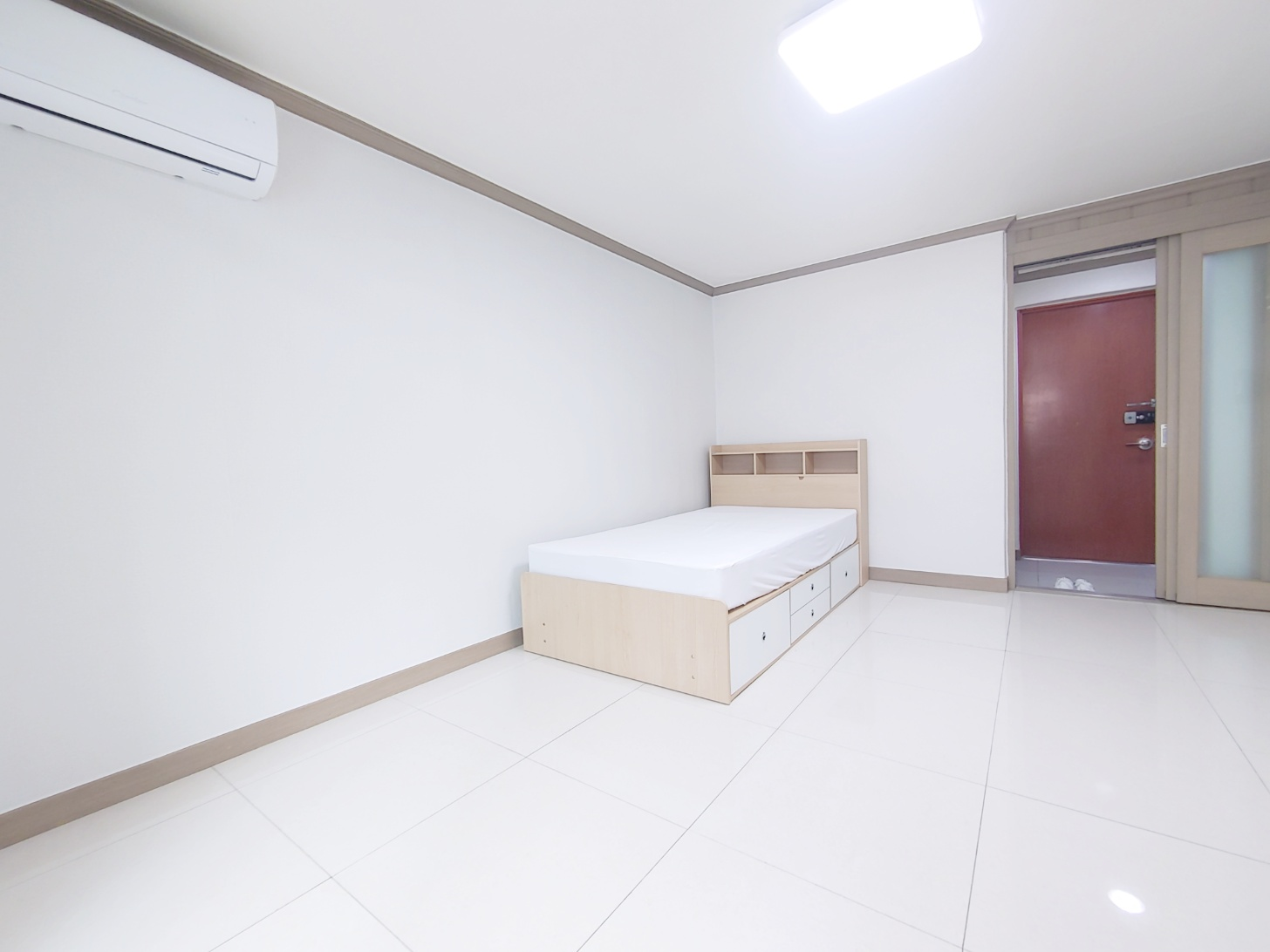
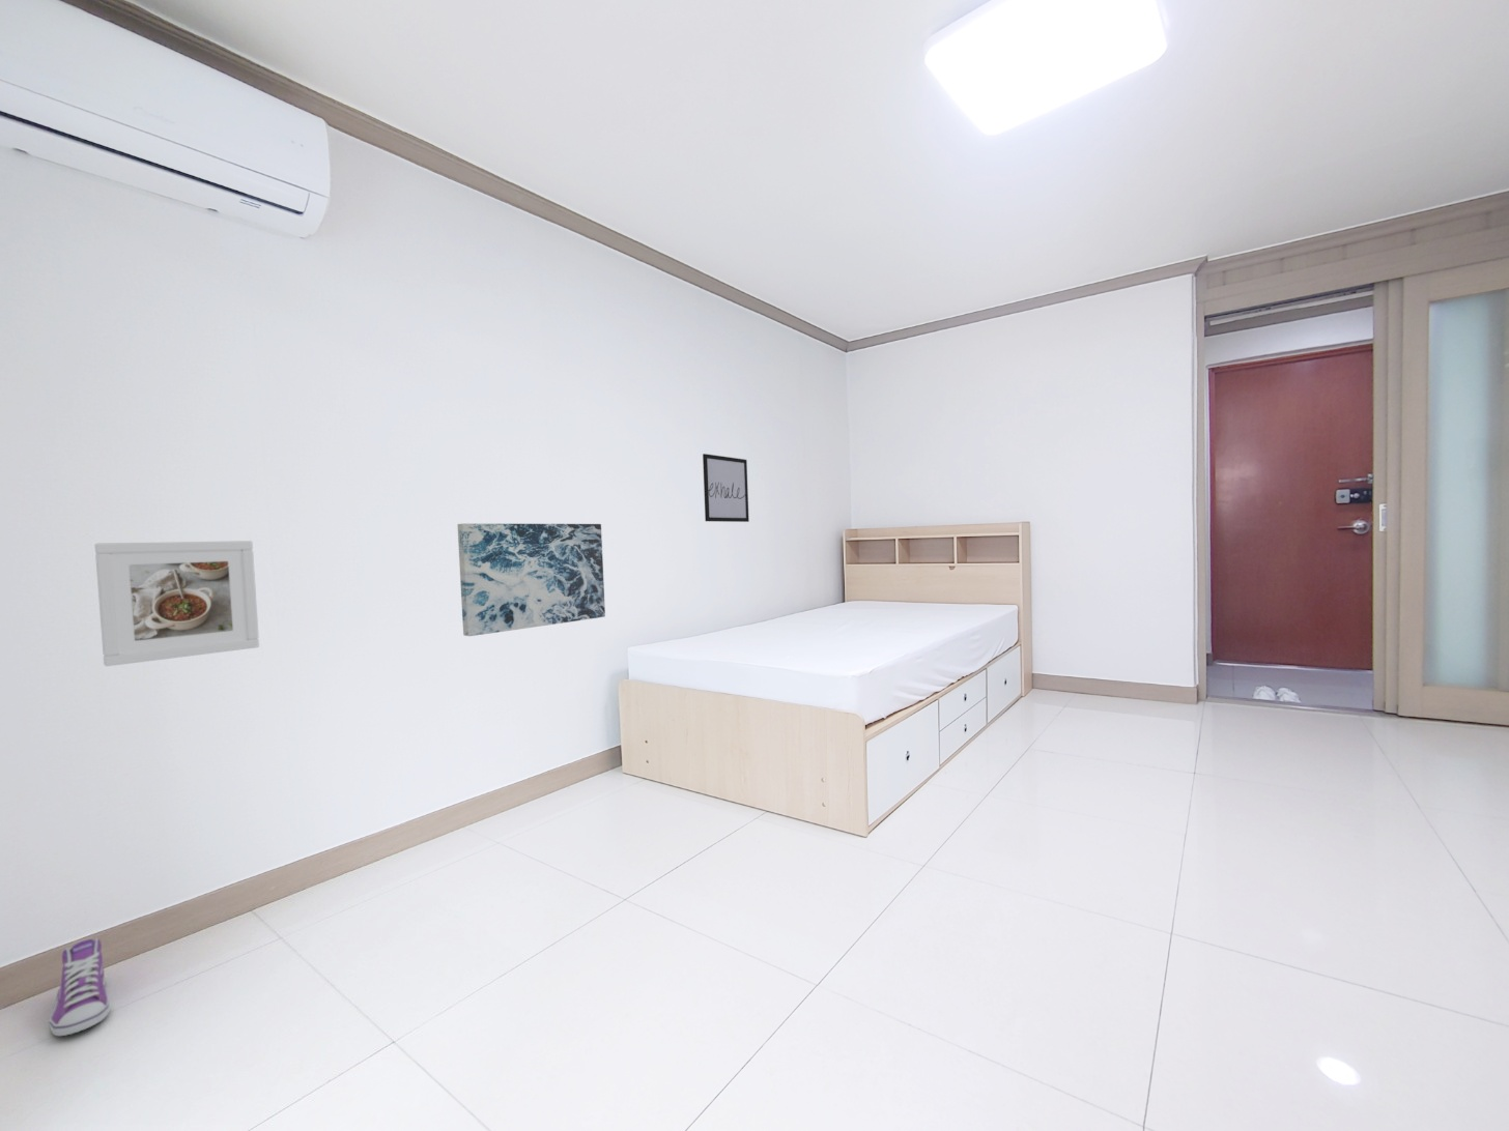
+ wall art [702,453,750,523]
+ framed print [94,539,260,666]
+ wall art [457,522,606,637]
+ sneaker [48,937,111,1037]
